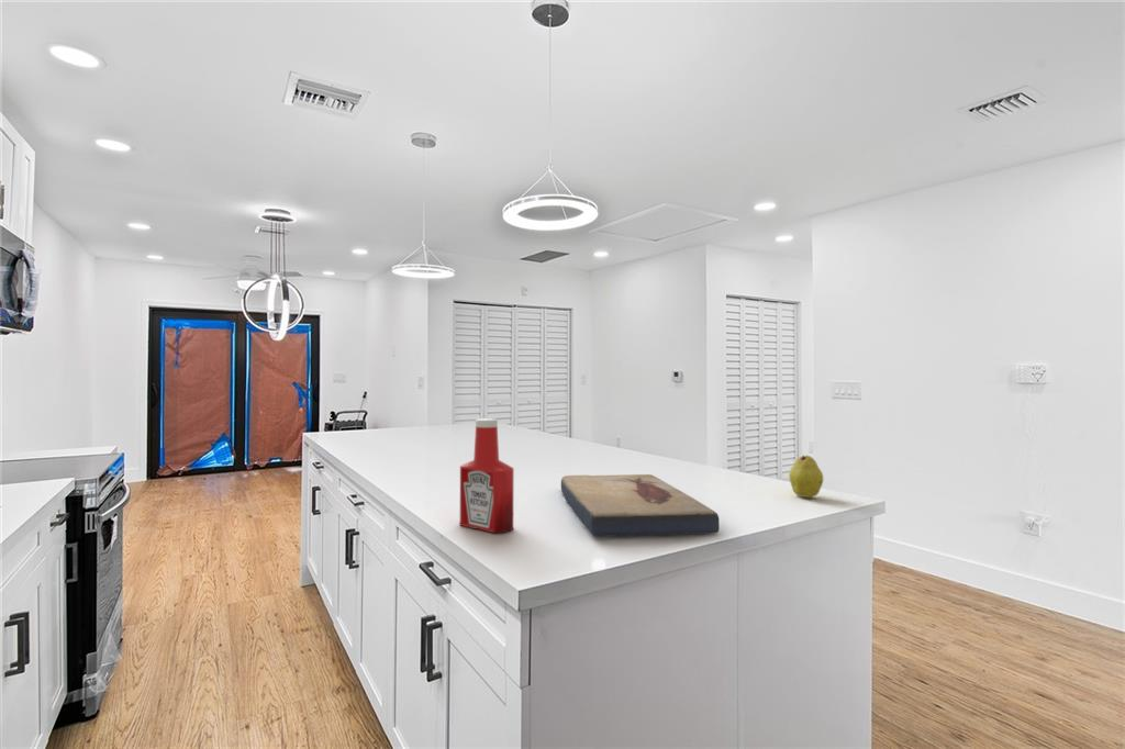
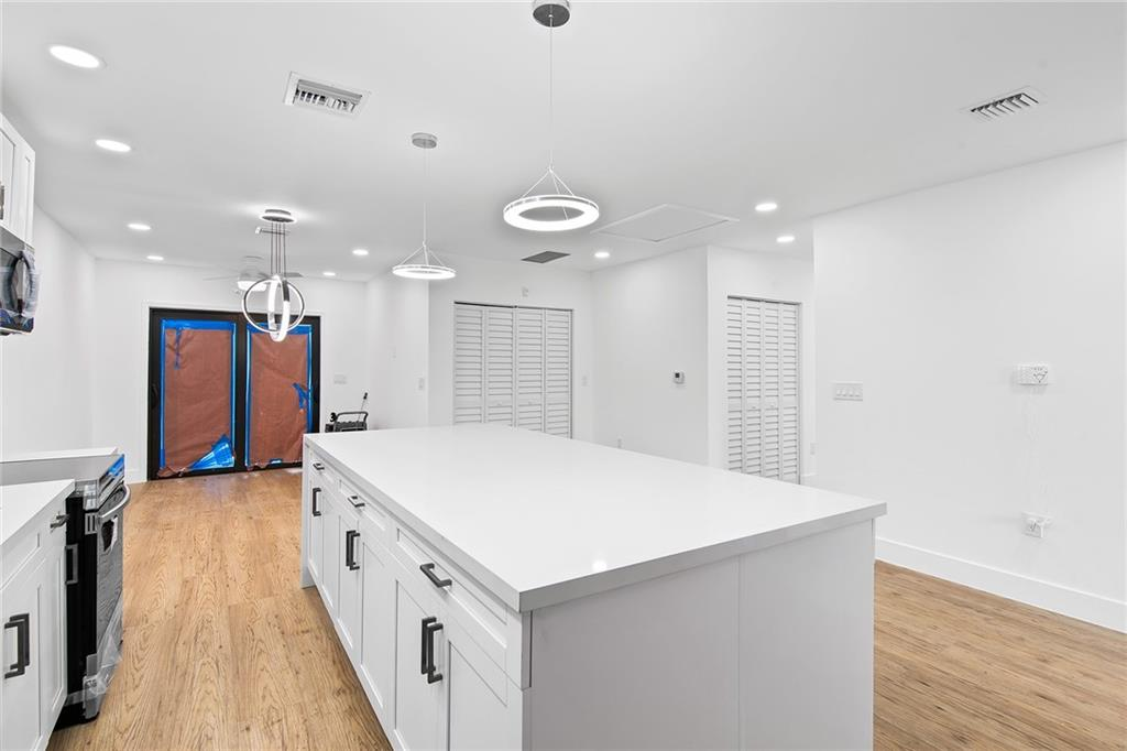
- fruit [788,455,824,499]
- soap bottle [459,417,514,534]
- fish fossil [560,473,721,537]
